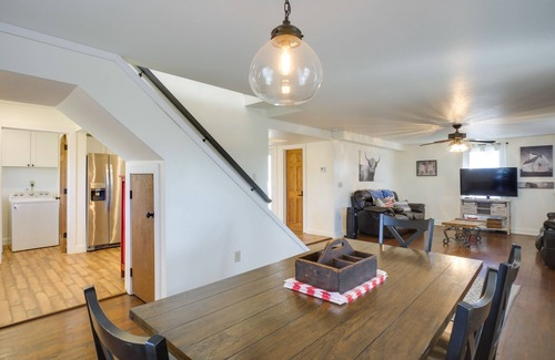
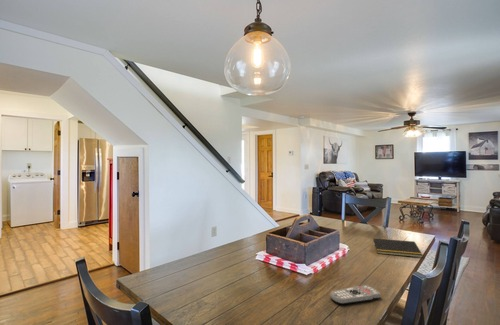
+ notepad [372,238,424,259]
+ remote control [329,284,382,305]
